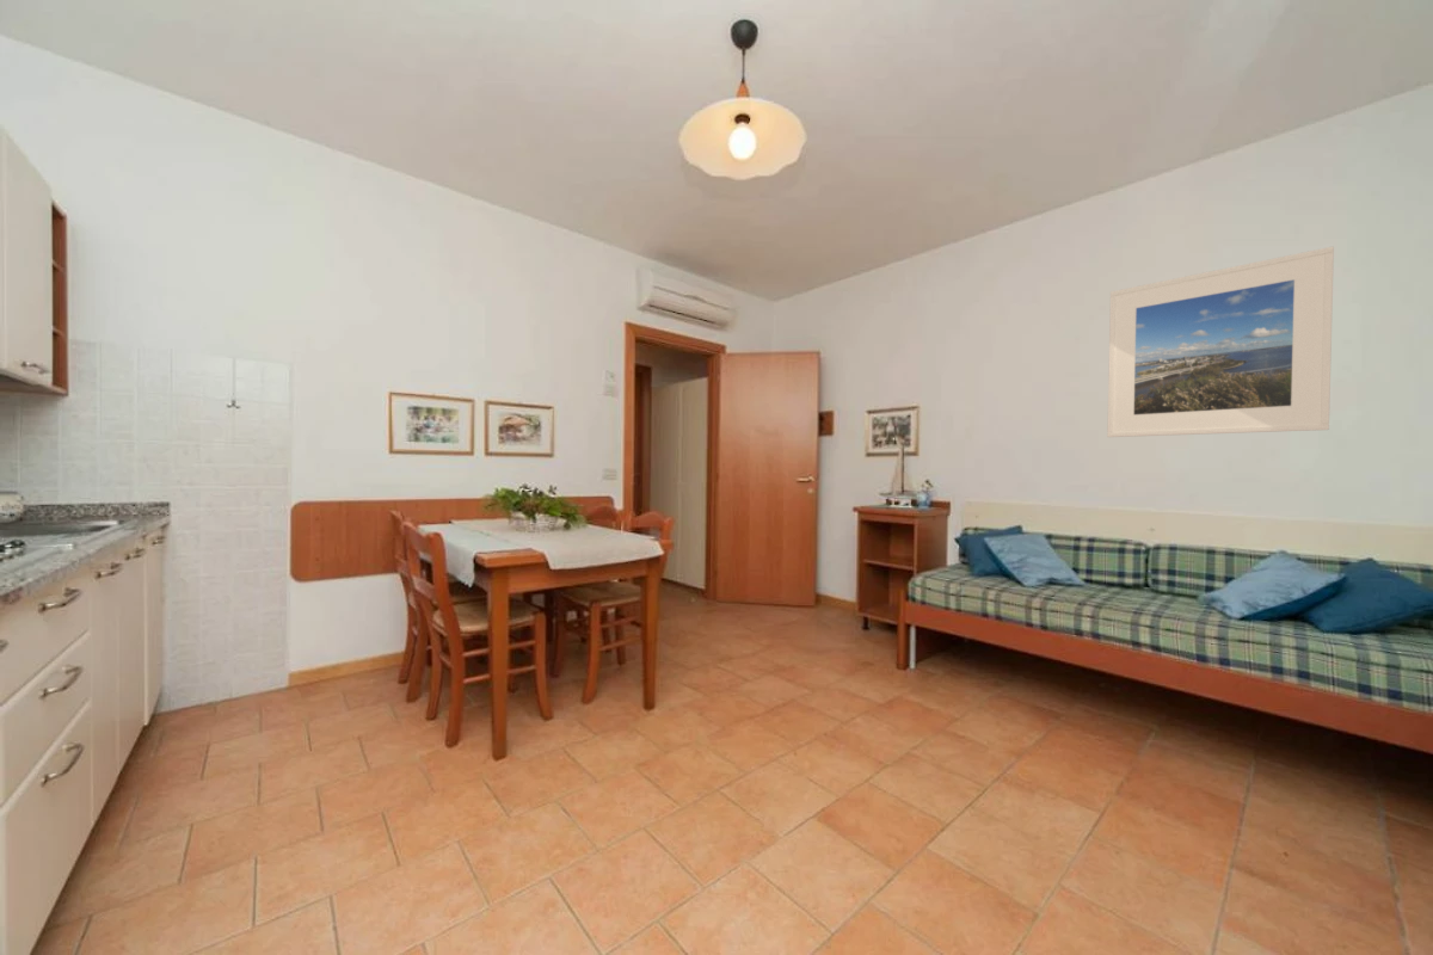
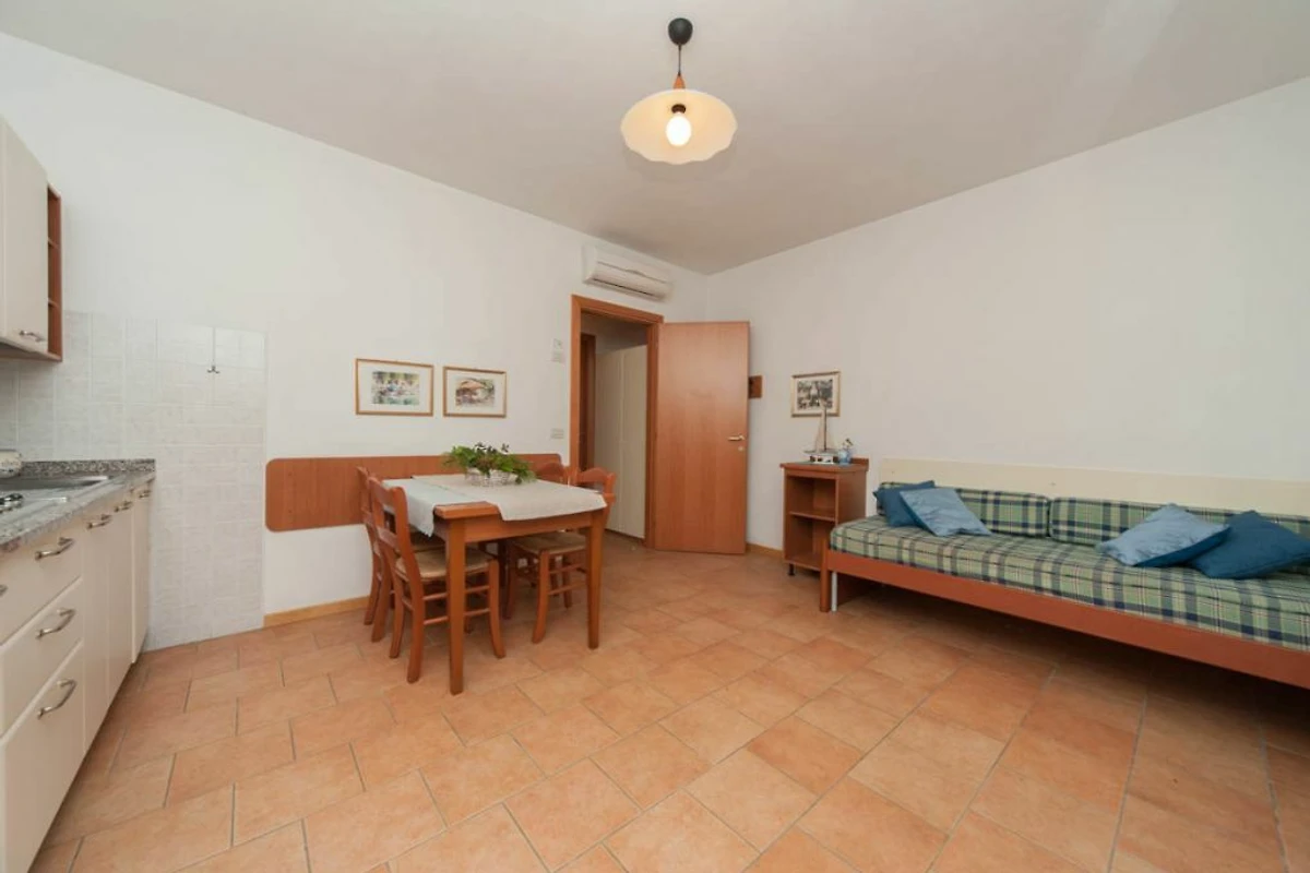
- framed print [1106,246,1335,438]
